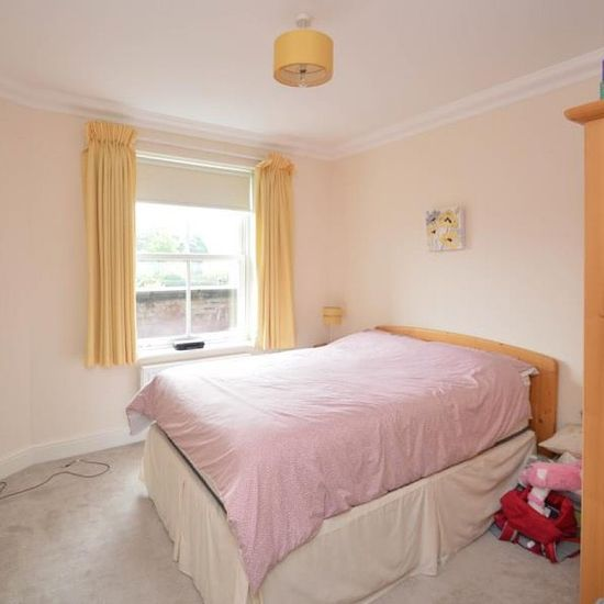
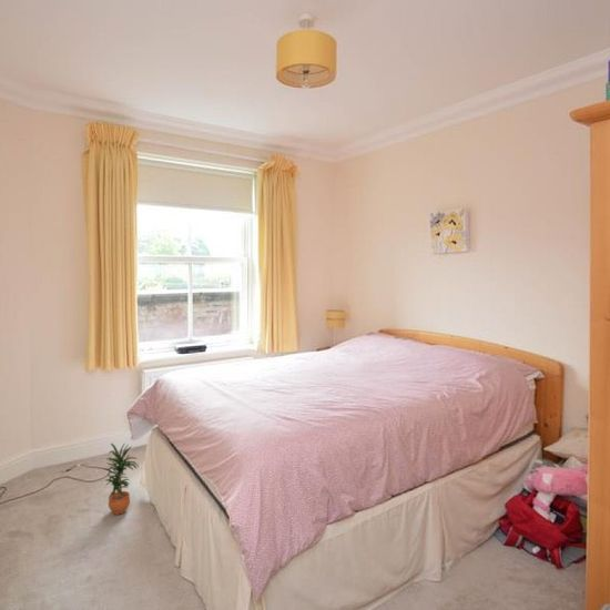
+ potted plant [103,441,140,516]
